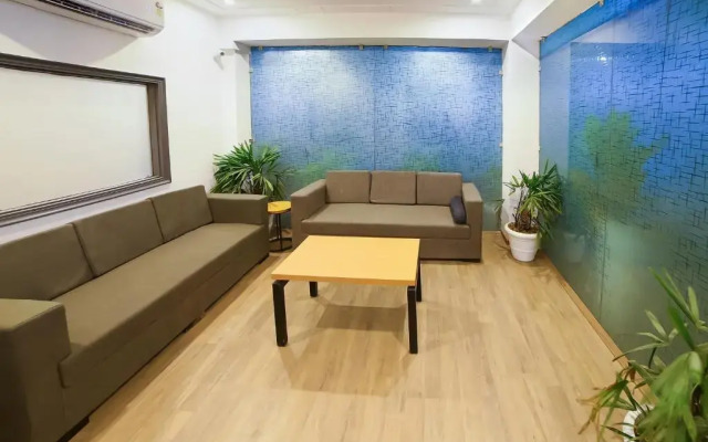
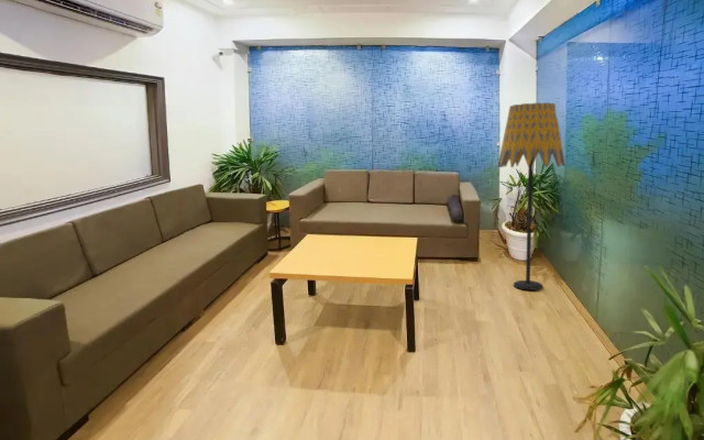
+ floor lamp [496,101,566,292]
